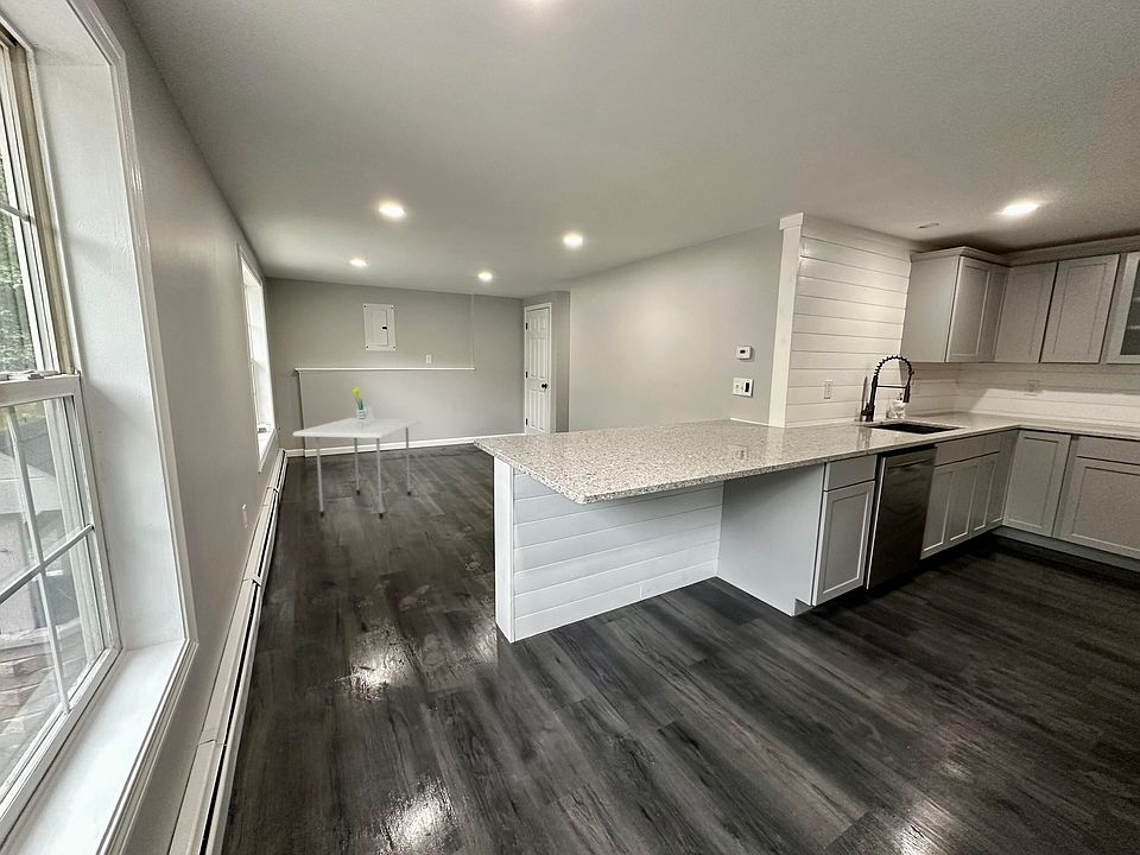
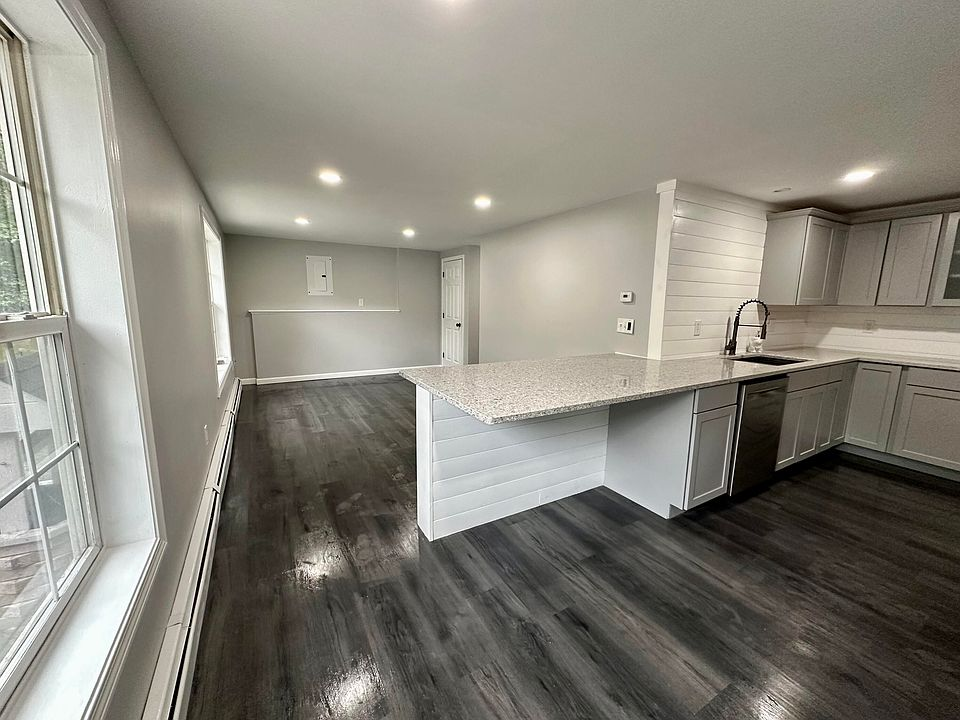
- bouquet [352,386,375,429]
- dining table [292,417,422,520]
